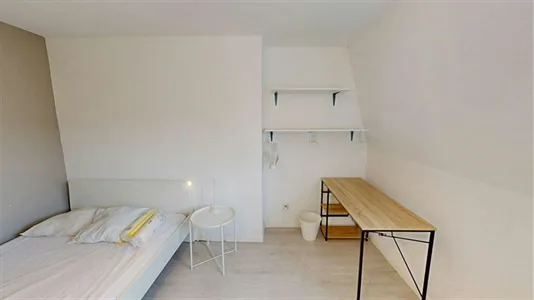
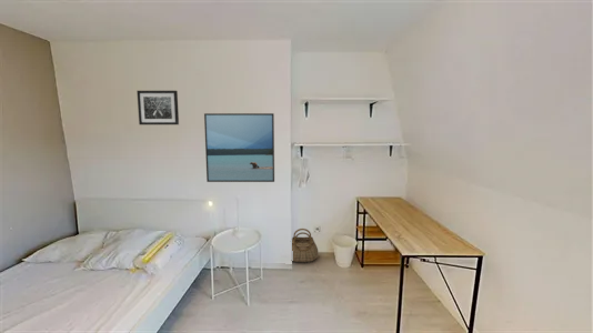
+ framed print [203,112,275,183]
+ basket [291,228,319,263]
+ wall art [137,90,180,125]
